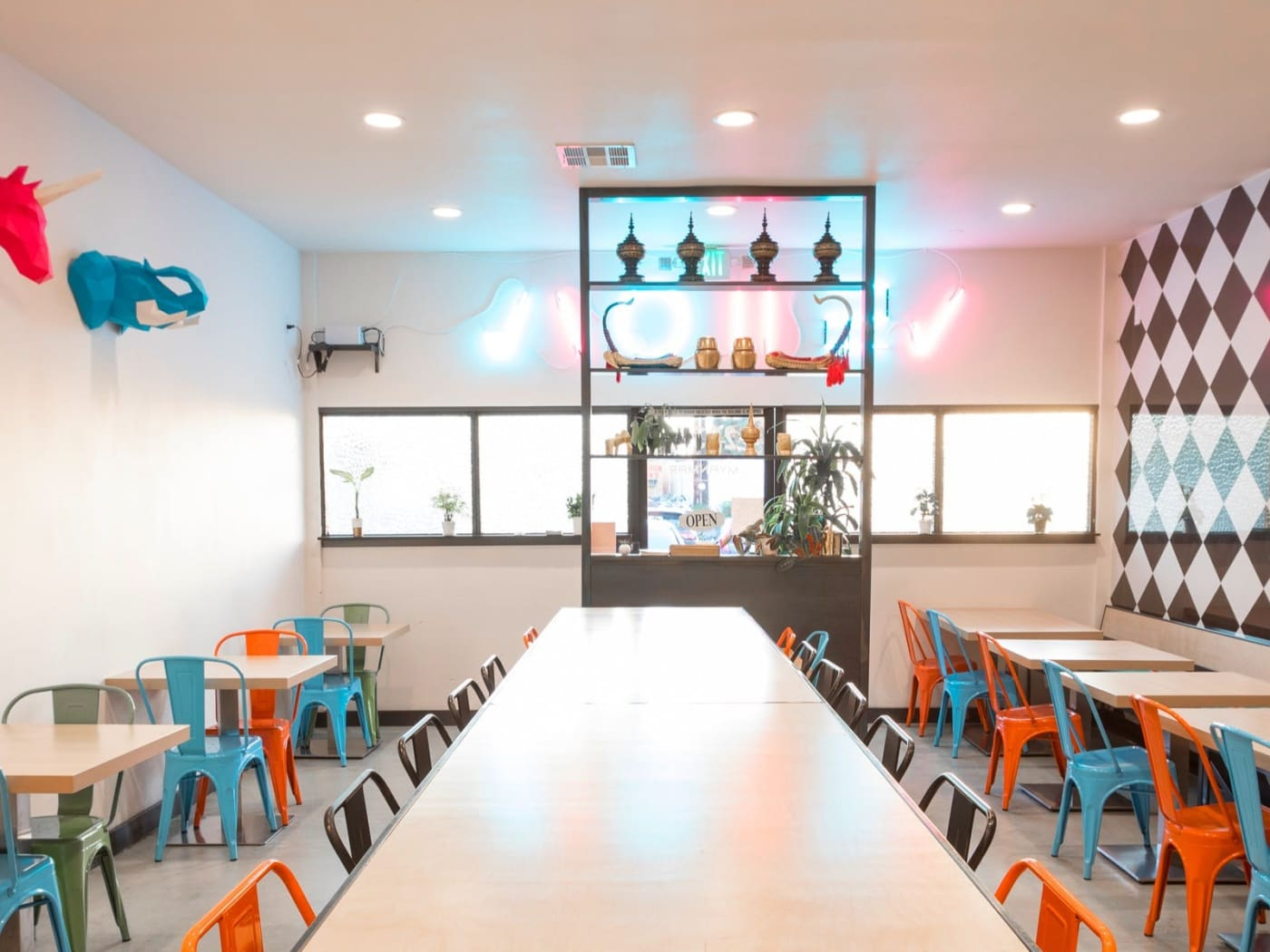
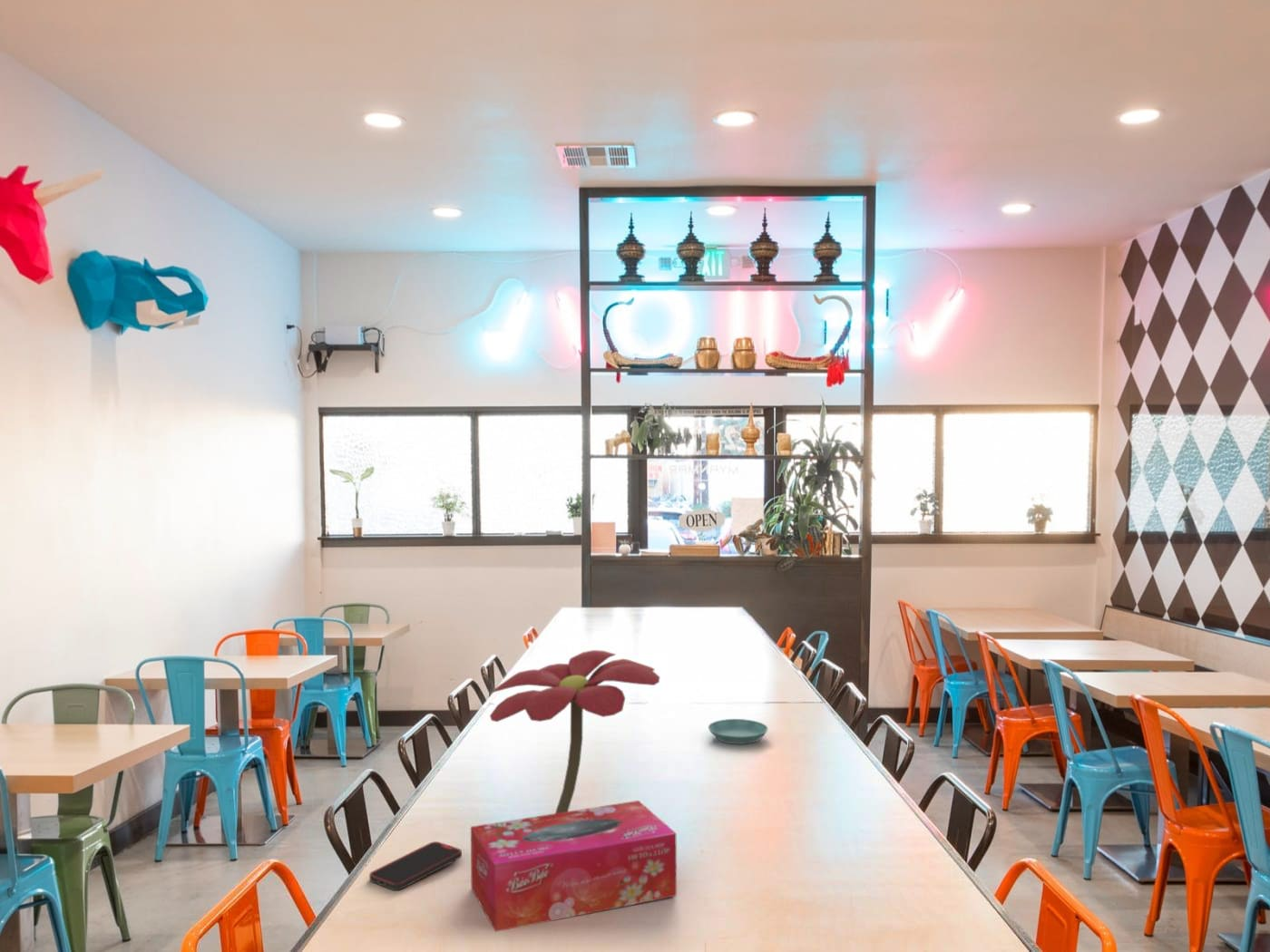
+ smartphone [368,840,463,891]
+ flower [489,649,660,813]
+ saucer [708,718,769,745]
+ tissue box [470,800,678,932]
